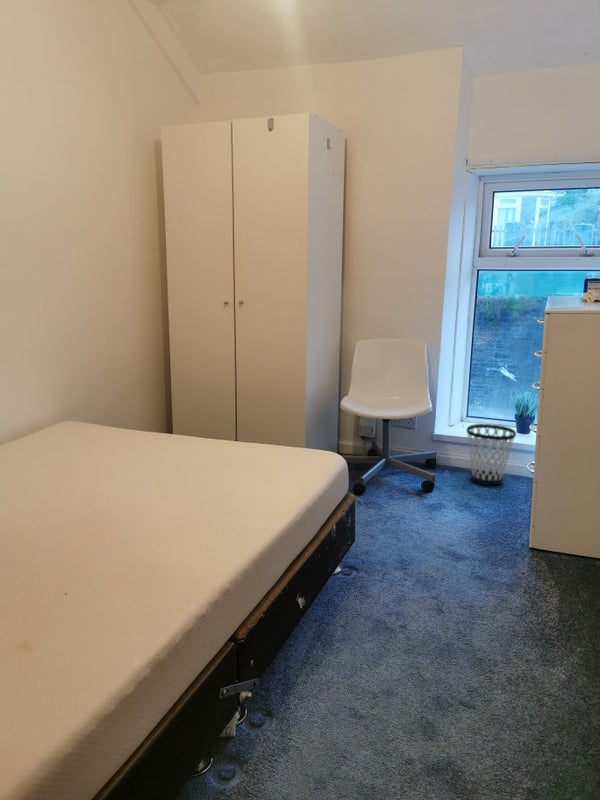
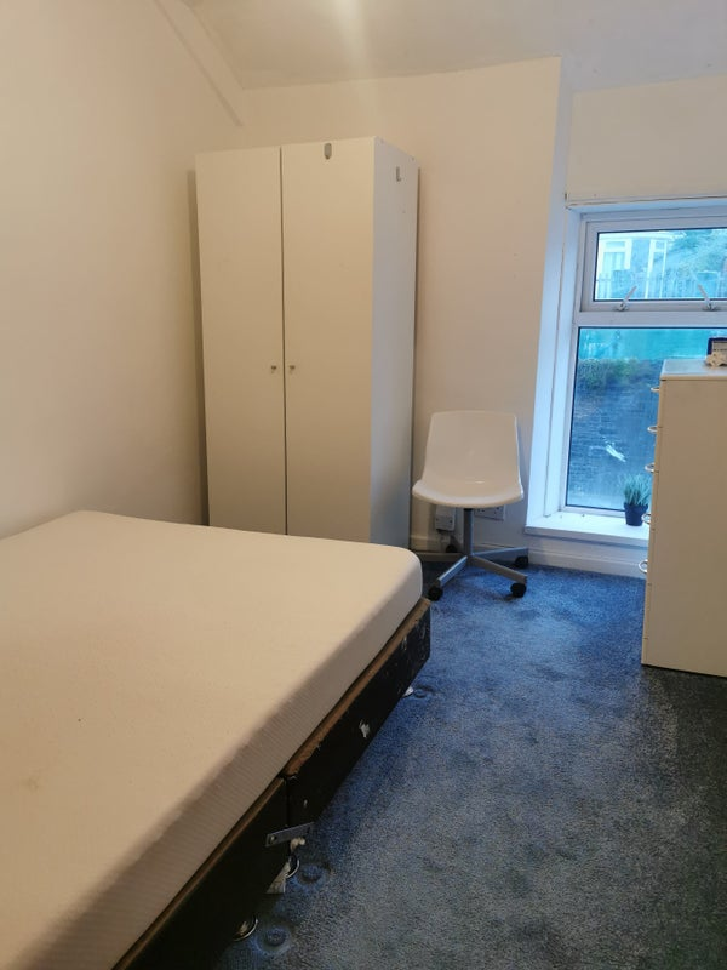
- wastebasket [466,423,517,486]
